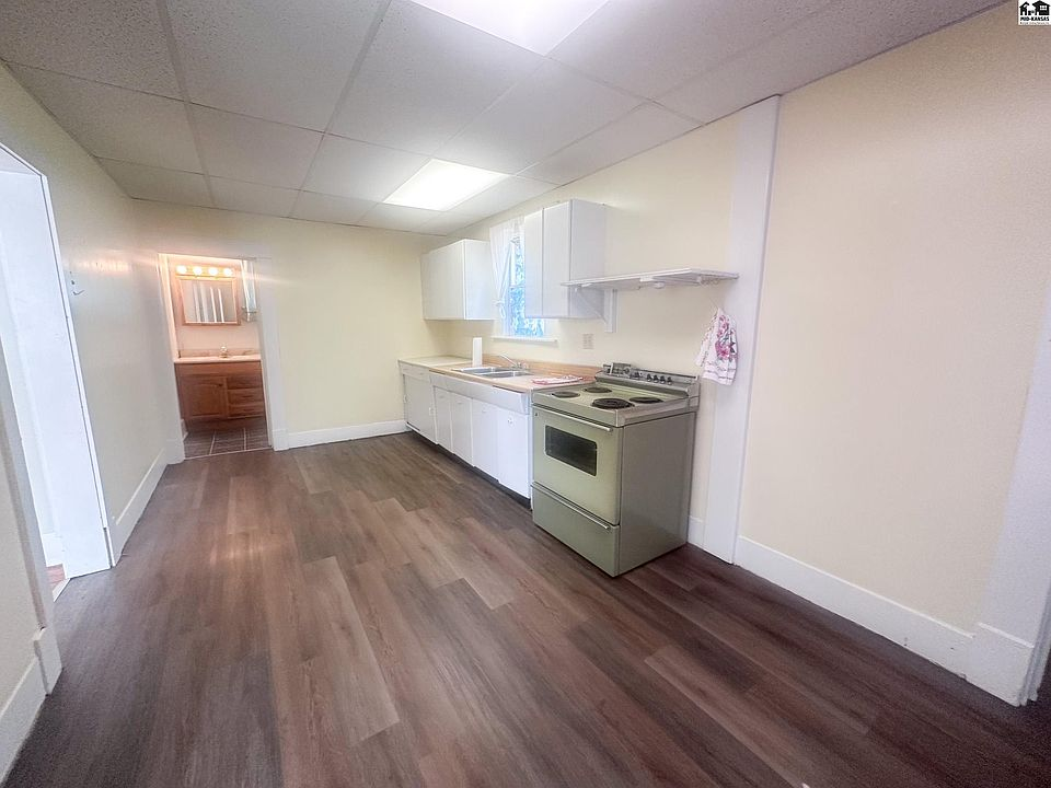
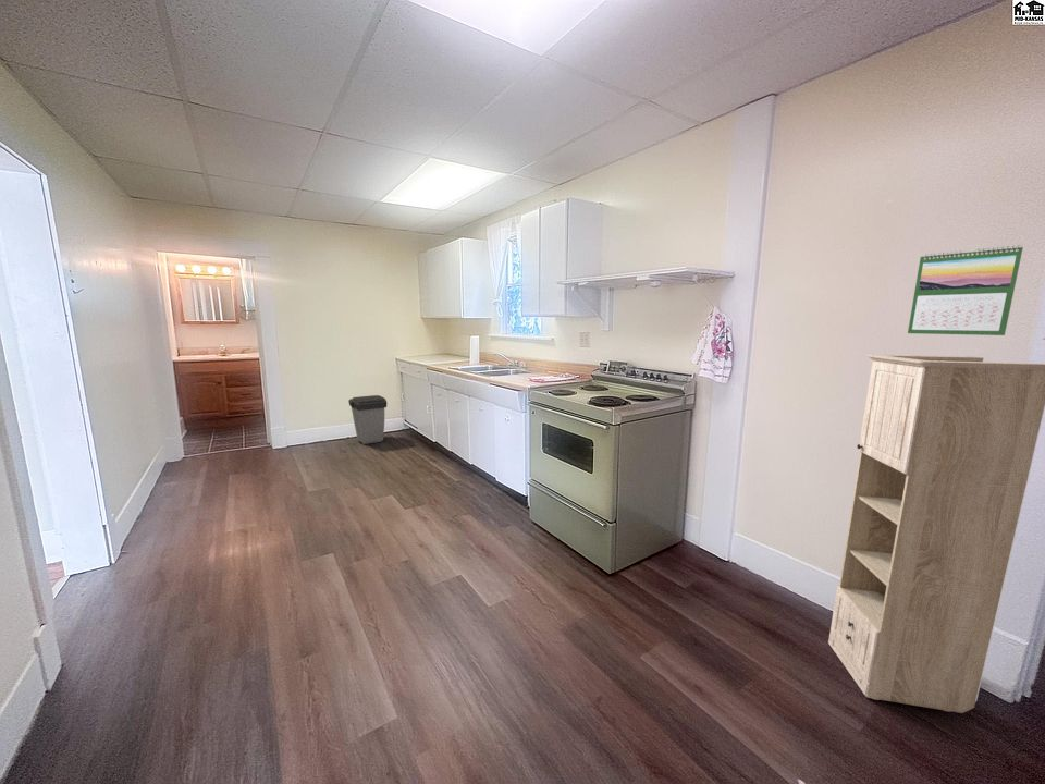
+ calendar [907,244,1024,336]
+ storage cabinet [827,354,1045,714]
+ trash can [347,394,388,445]
